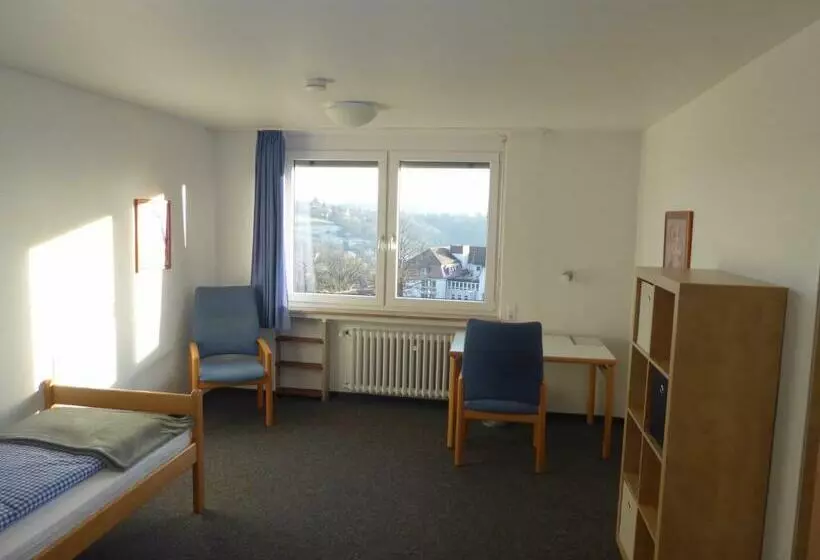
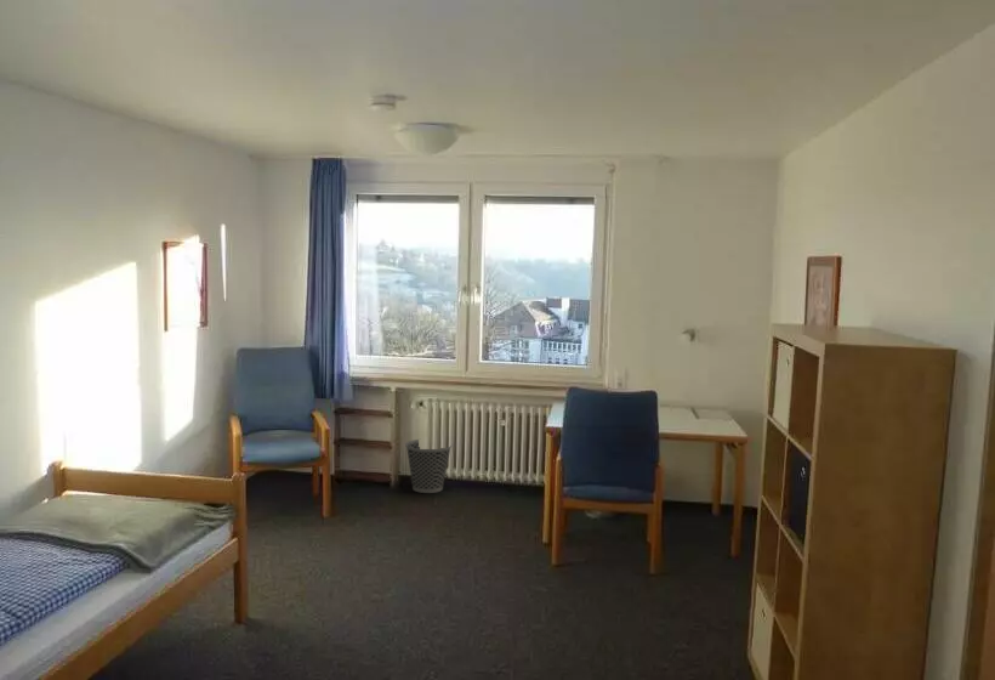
+ wastebasket [404,438,453,494]
